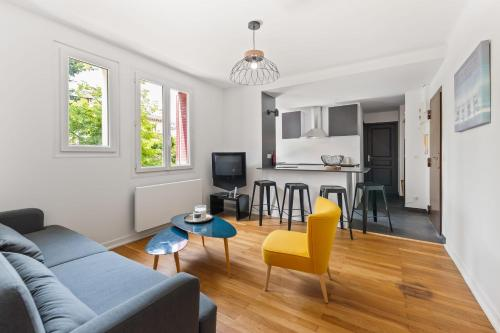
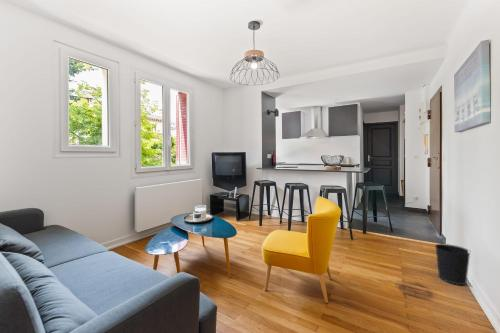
+ wastebasket [434,243,472,286]
